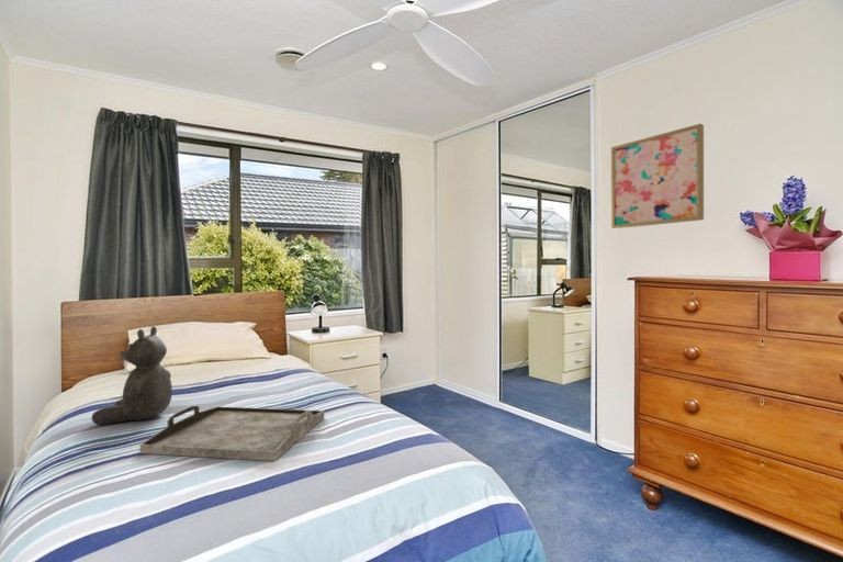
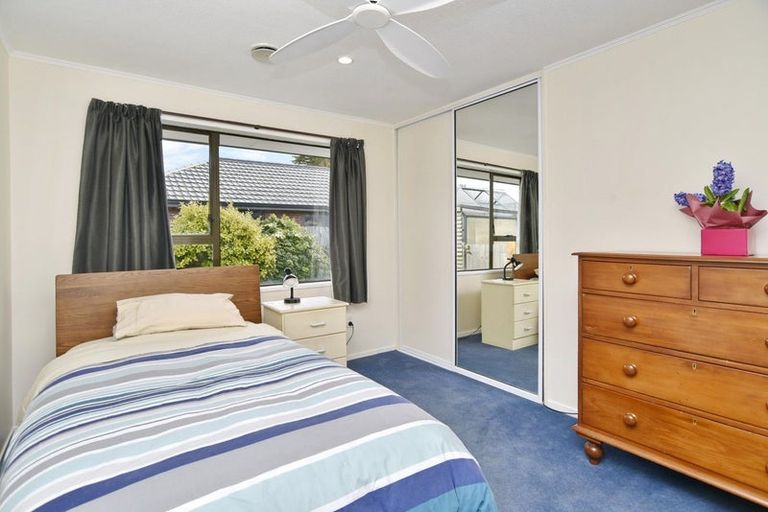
- serving tray [138,405,325,462]
- wall art [610,123,705,229]
- teddy bear [91,325,173,426]
